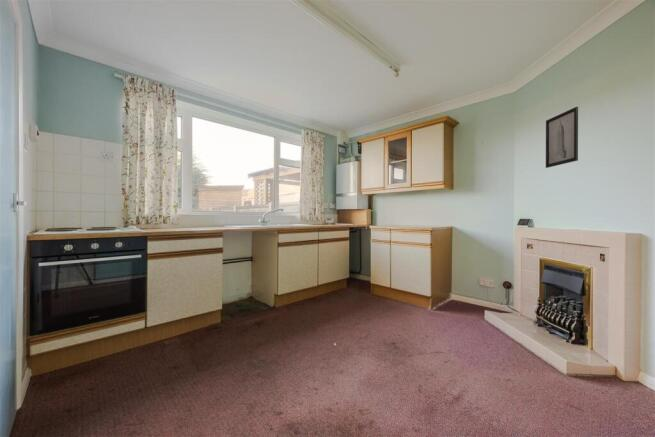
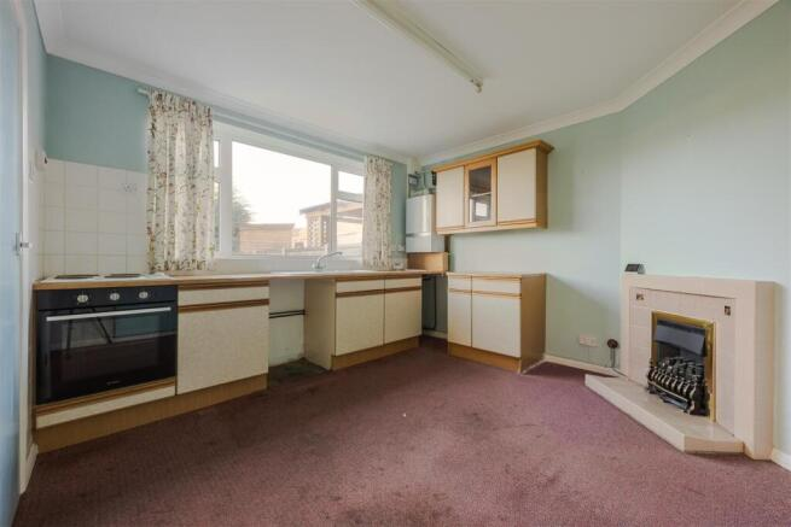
- wall art [545,106,579,169]
